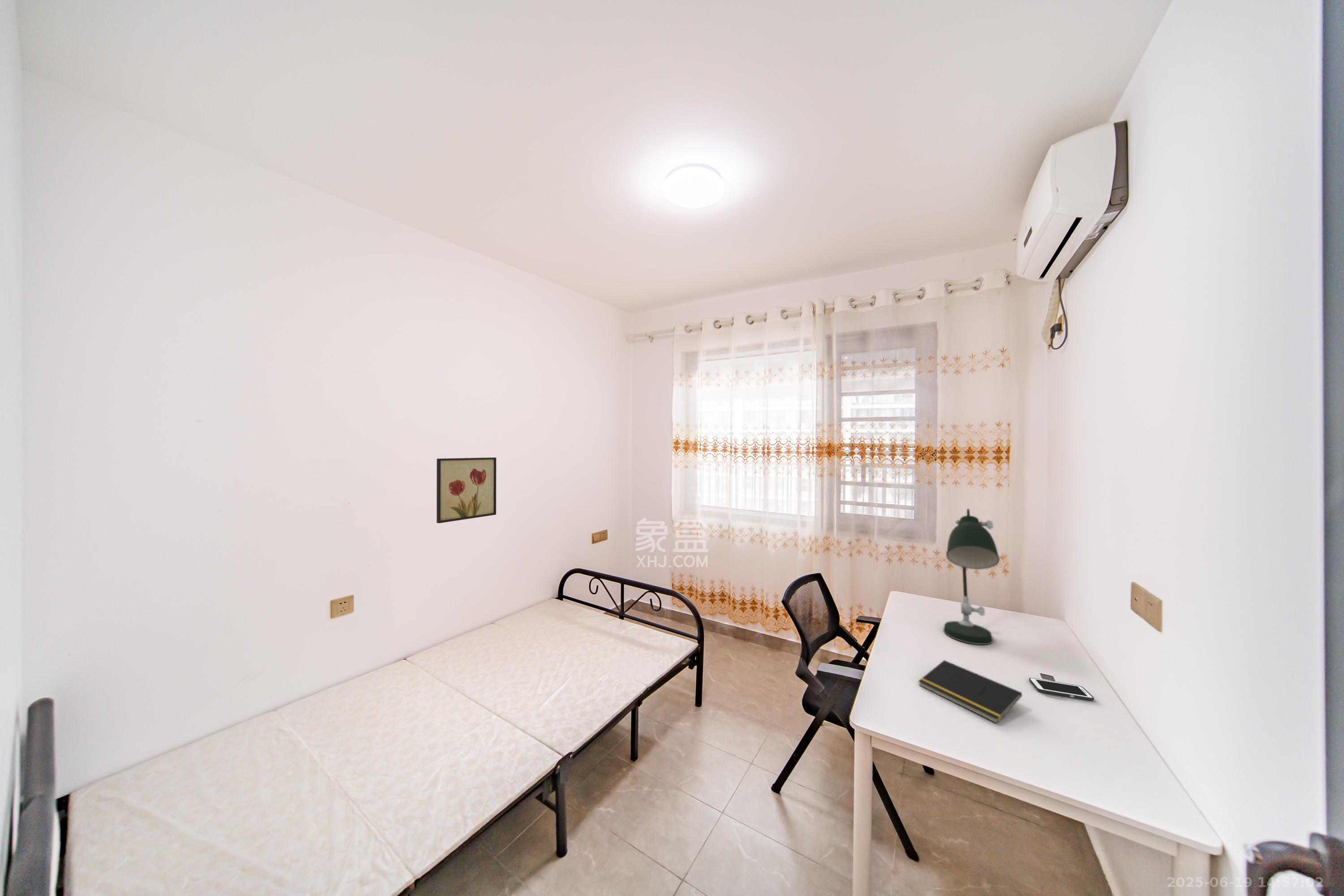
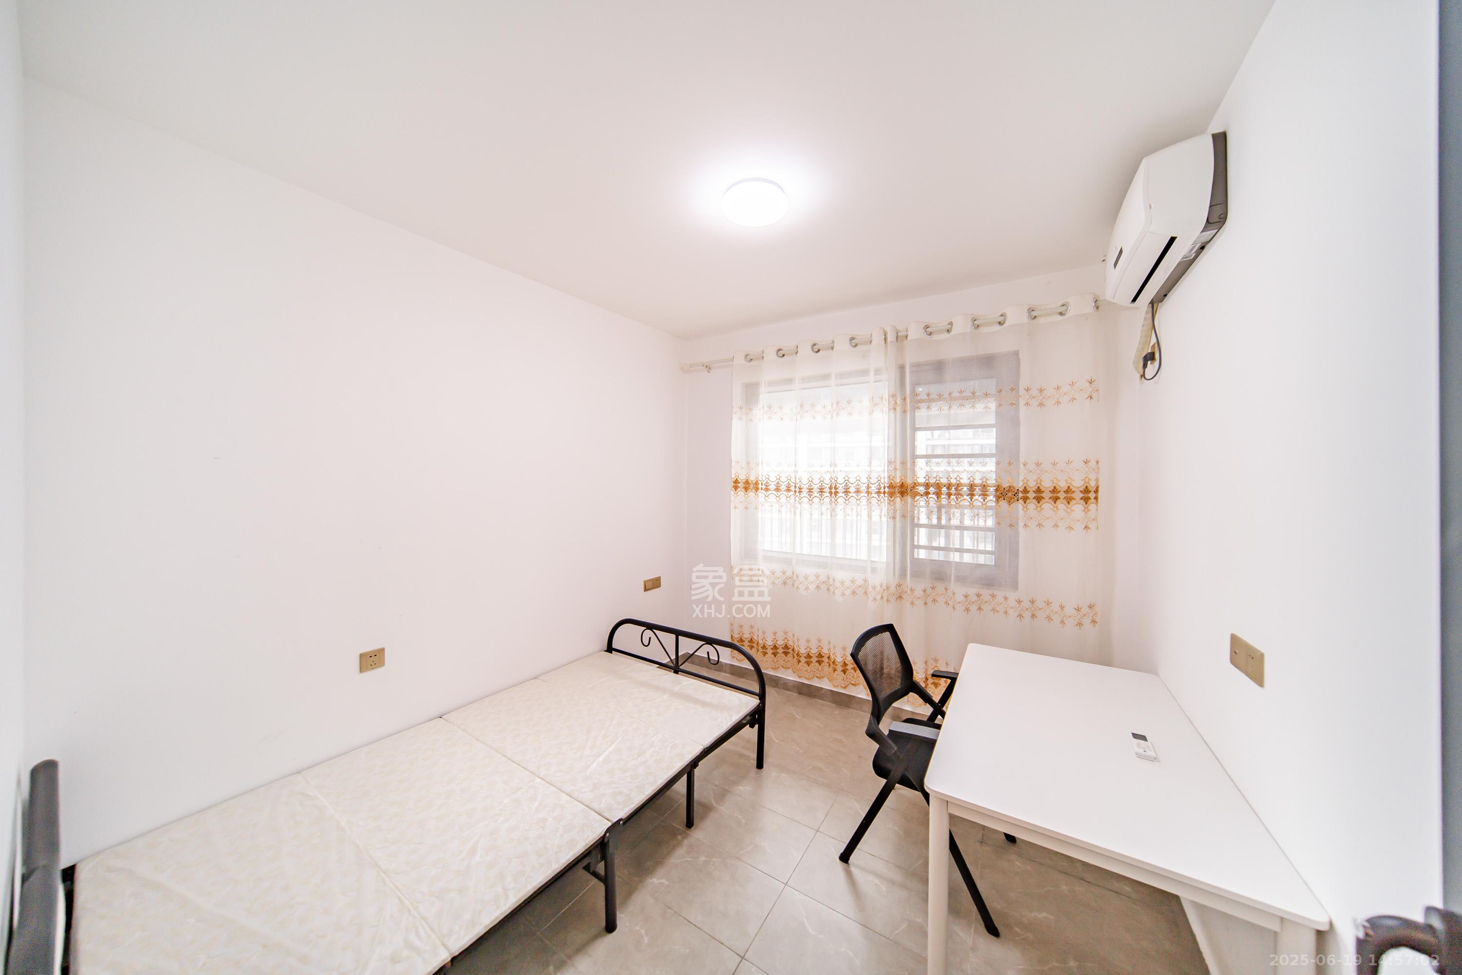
- cell phone [1029,677,1094,701]
- desk lamp [943,508,1000,645]
- notepad [918,659,1022,724]
- wall art [436,457,497,524]
